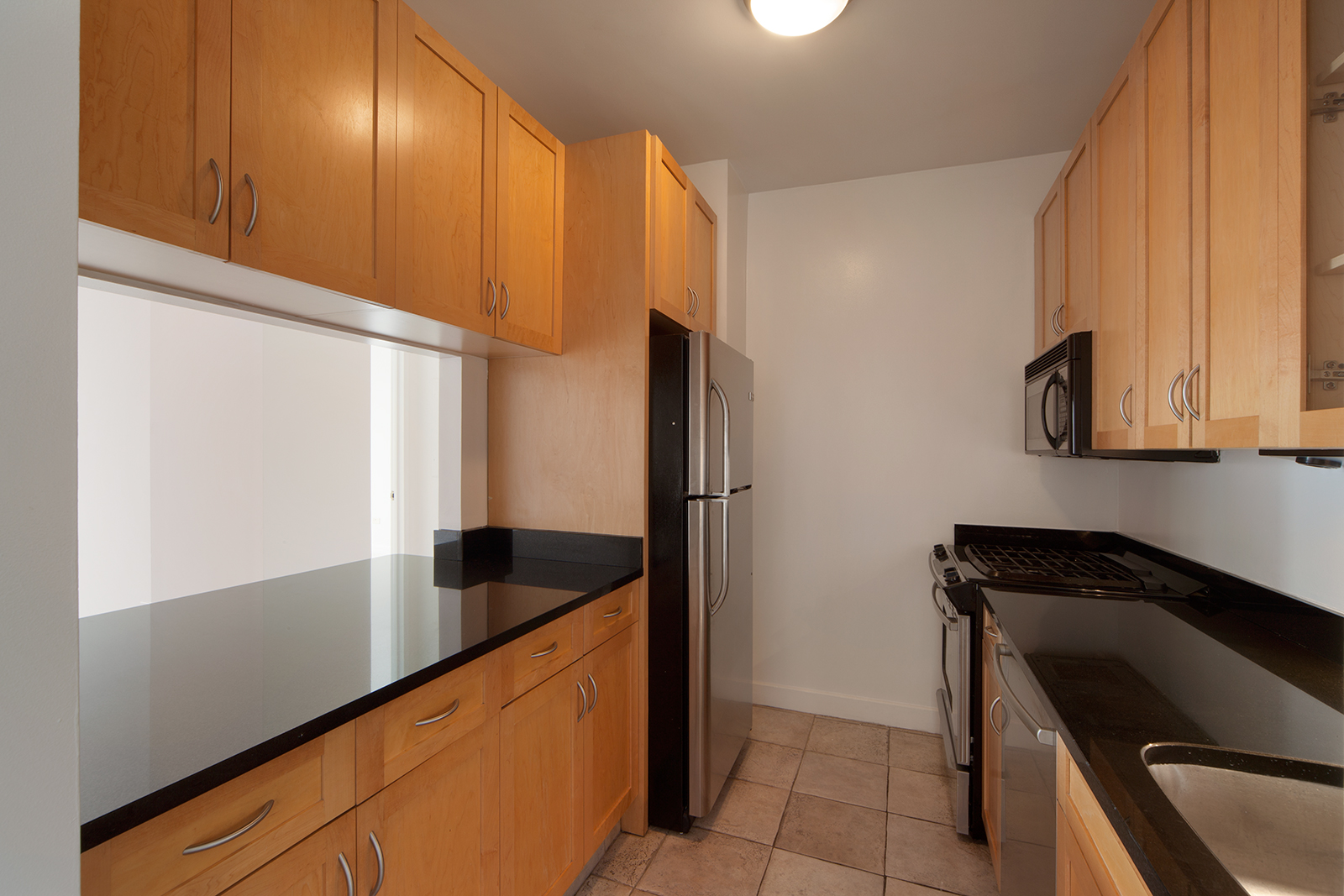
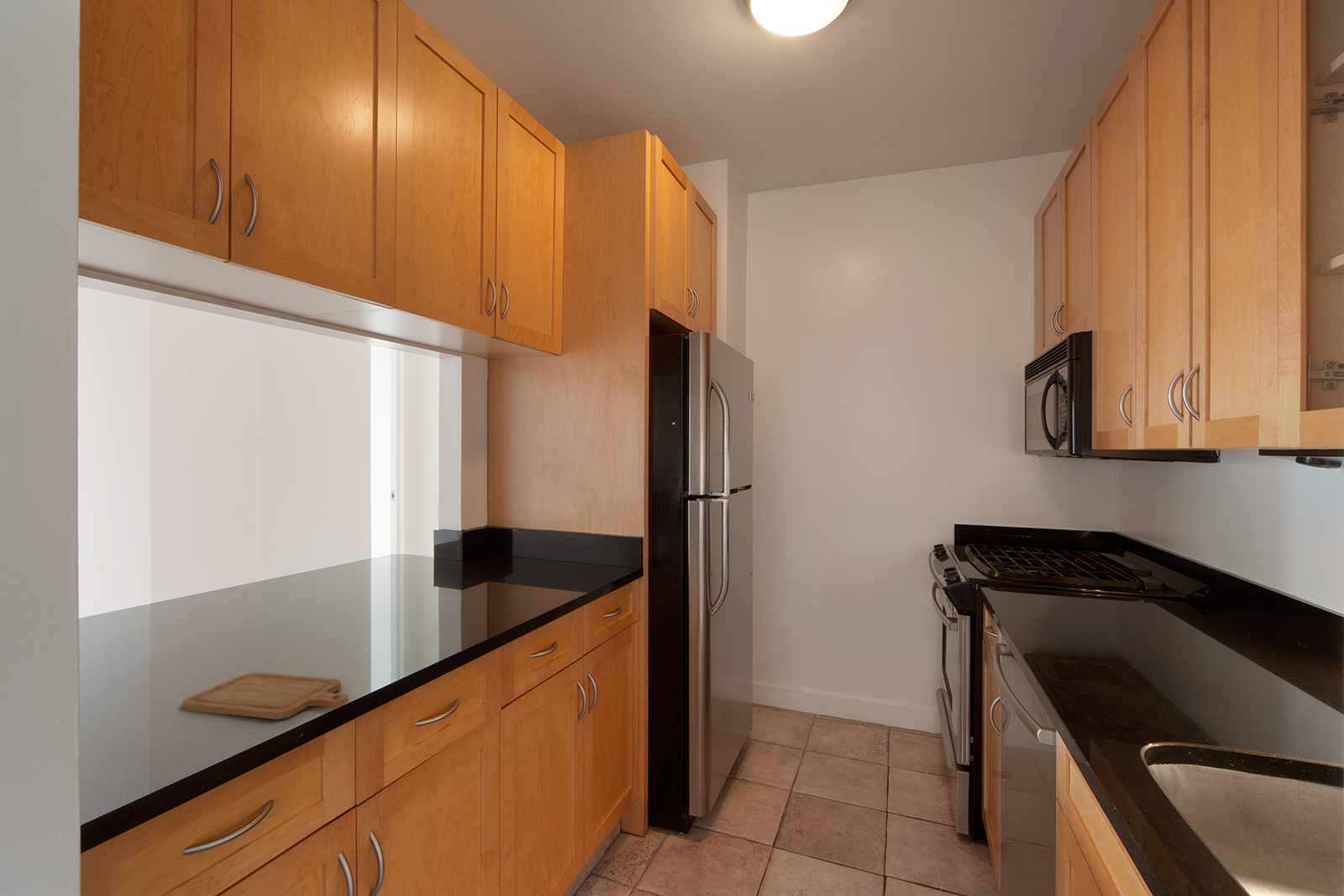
+ chopping board [181,672,349,720]
